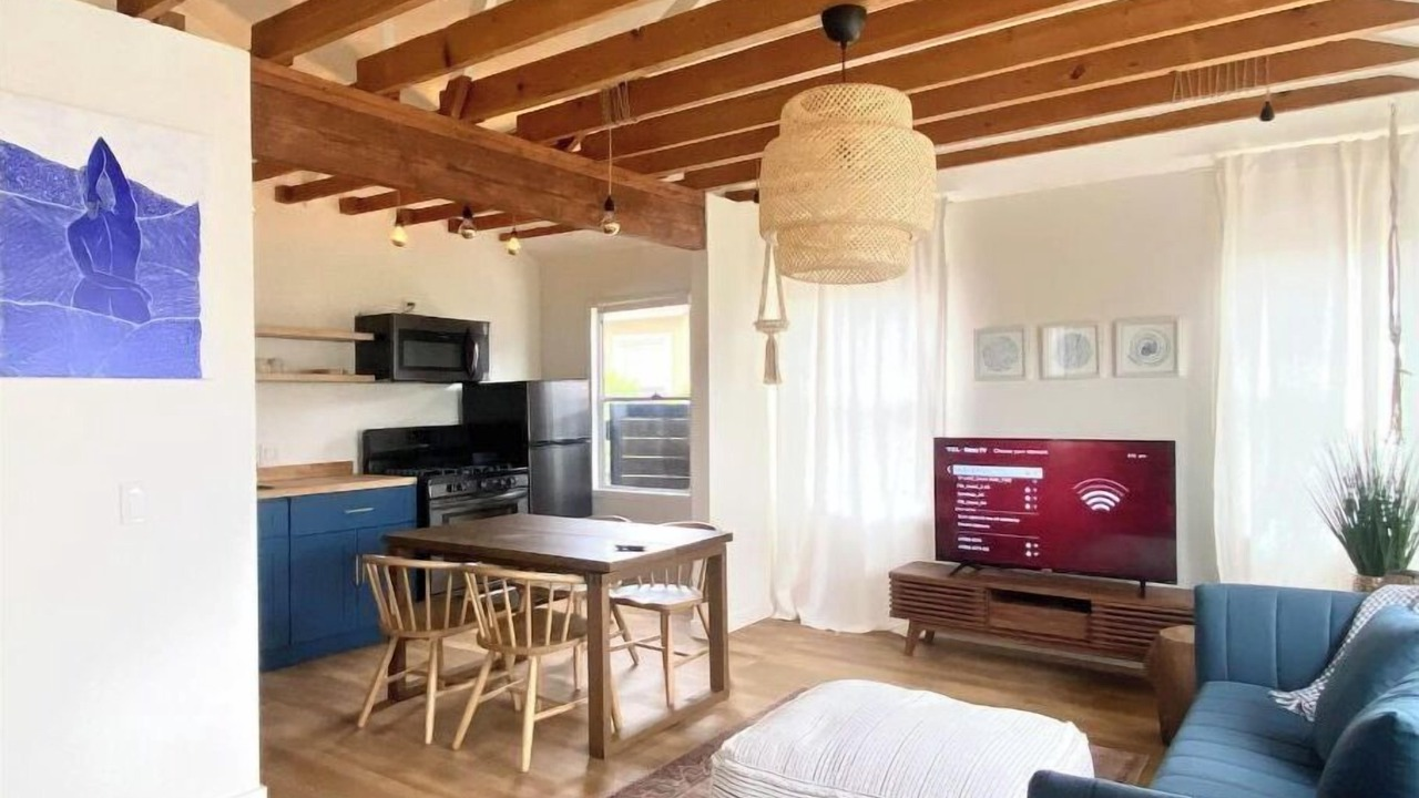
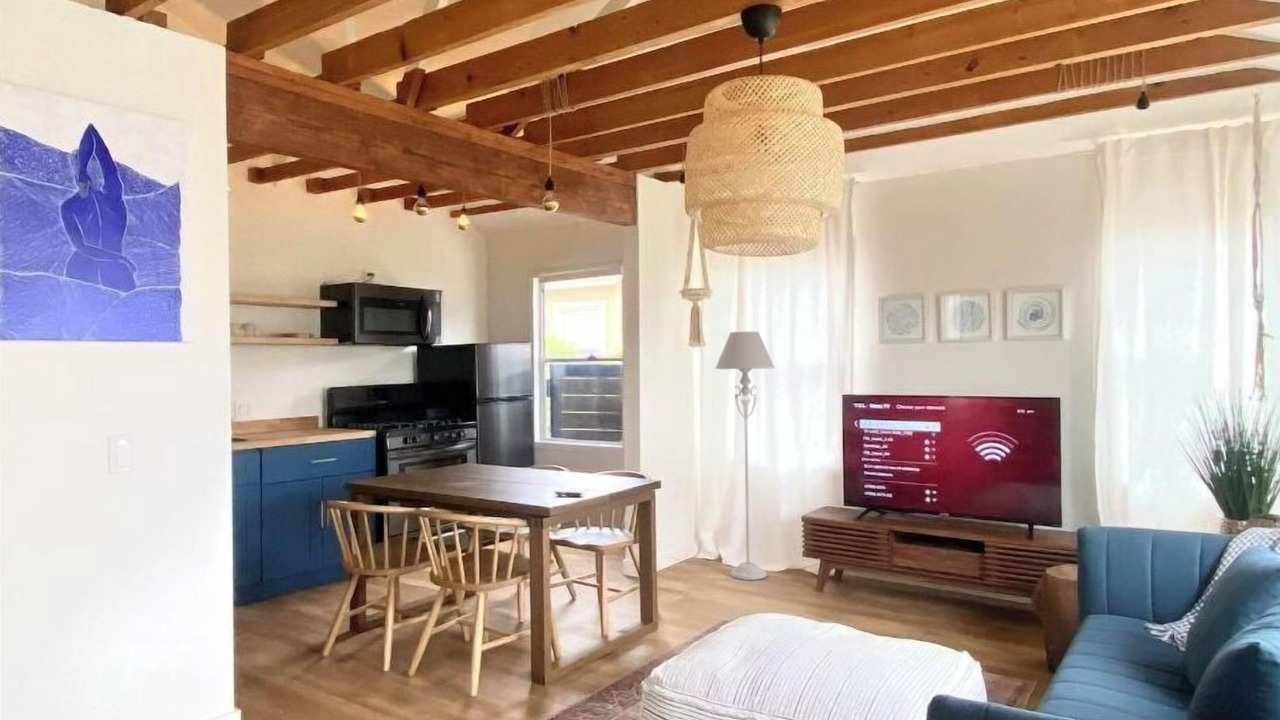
+ floor lamp [714,331,776,581]
